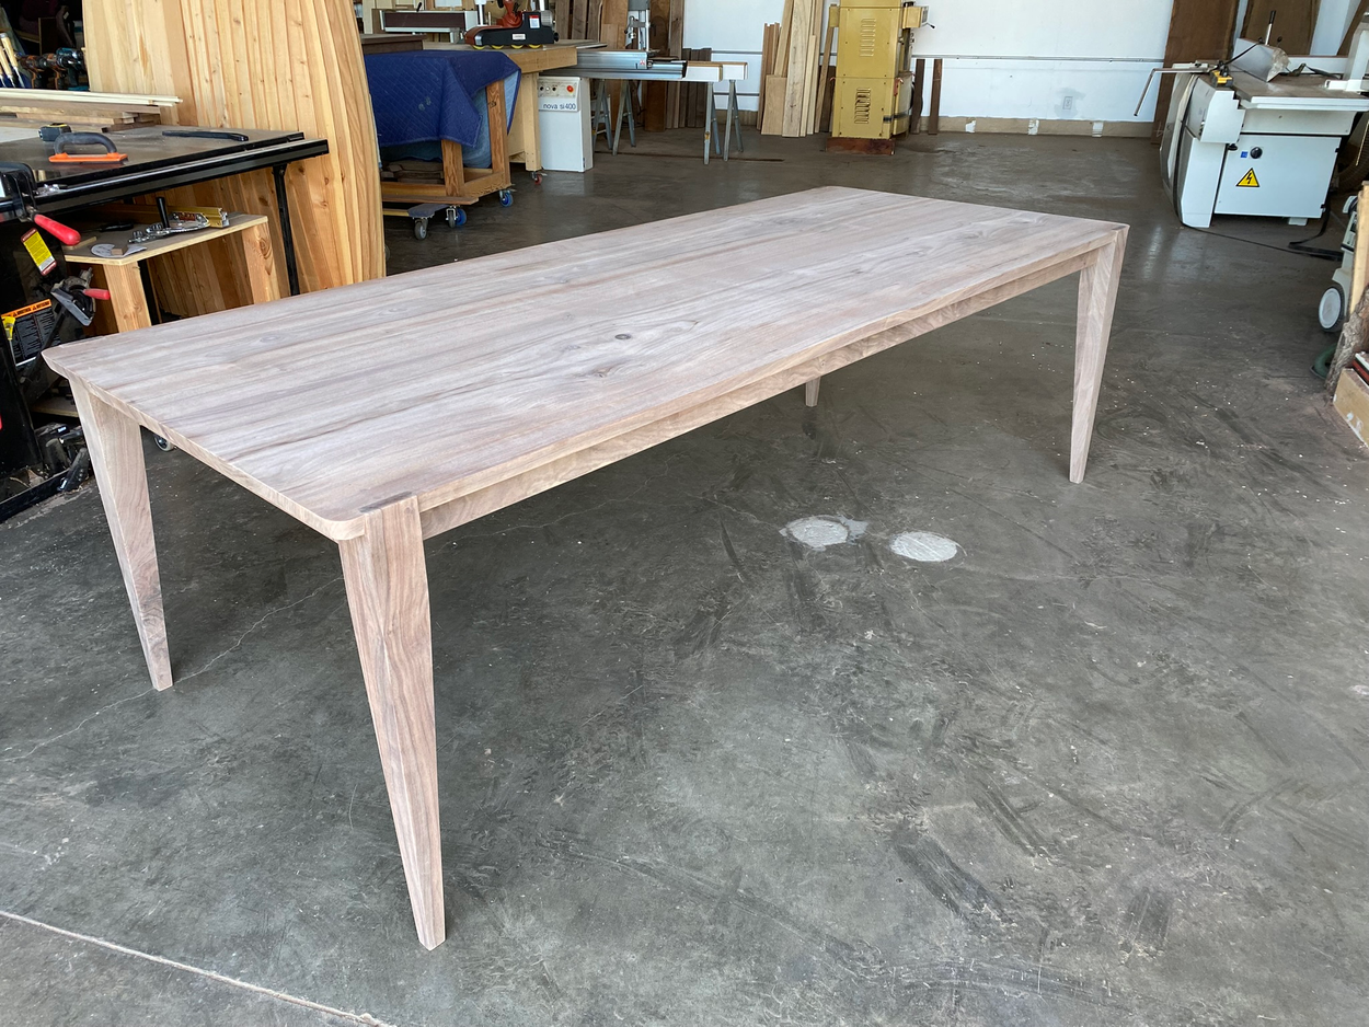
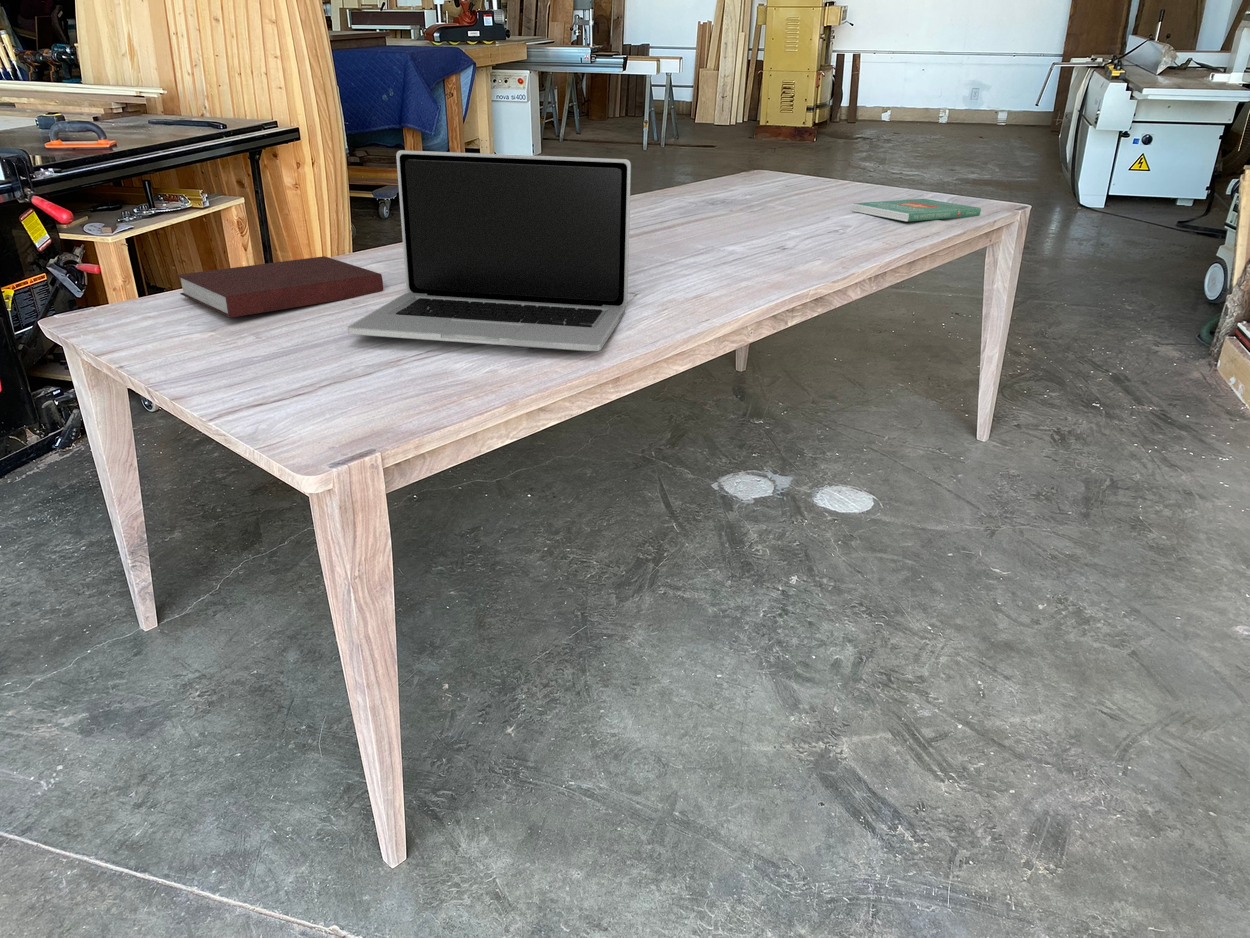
+ notebook [176,255,384,319]
+ book [851,198,982,223]
+ laptop [347,149,632,352]
